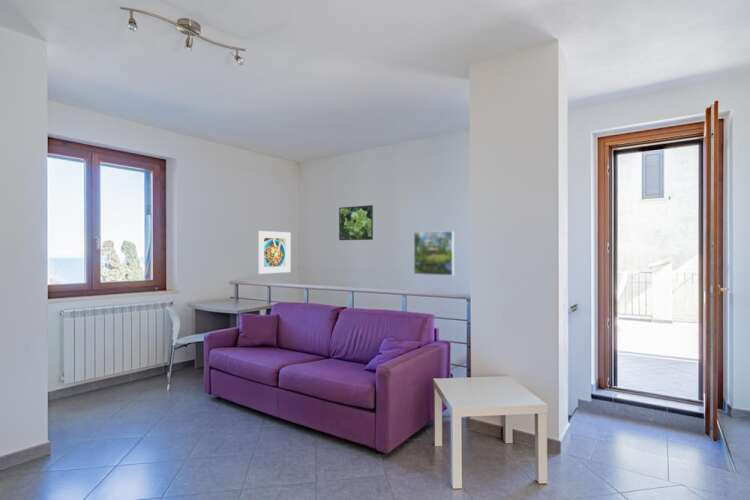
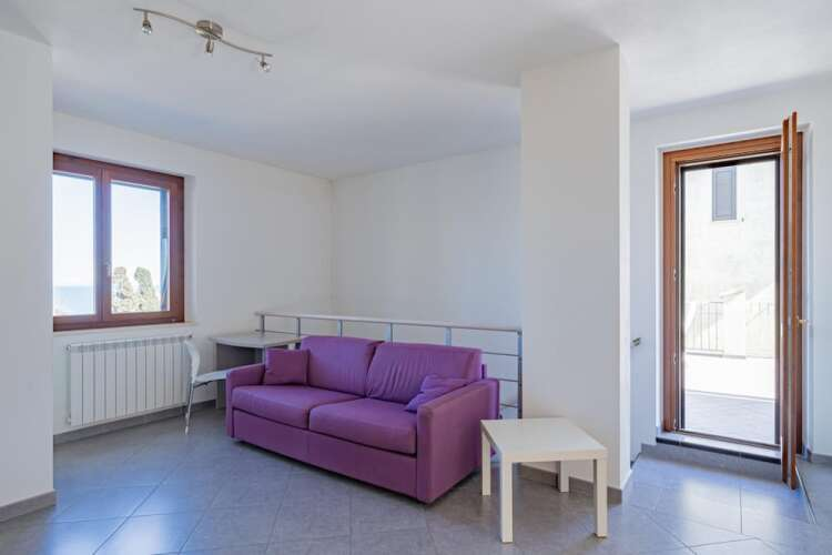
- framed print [257,230,291,275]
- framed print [413,230,455,277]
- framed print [338,204,374,241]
